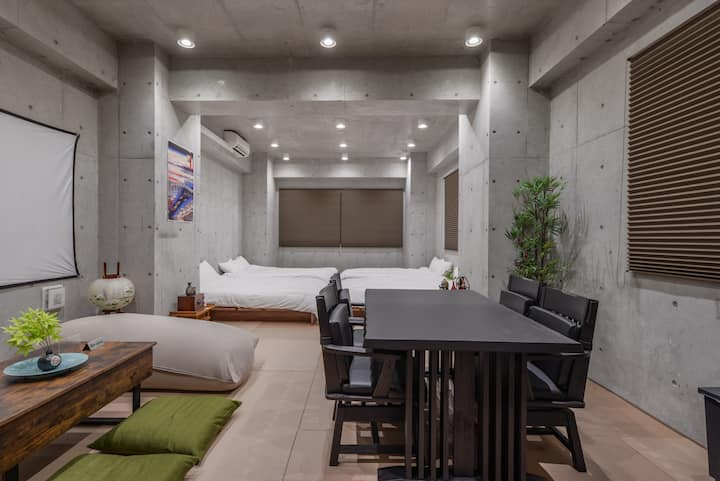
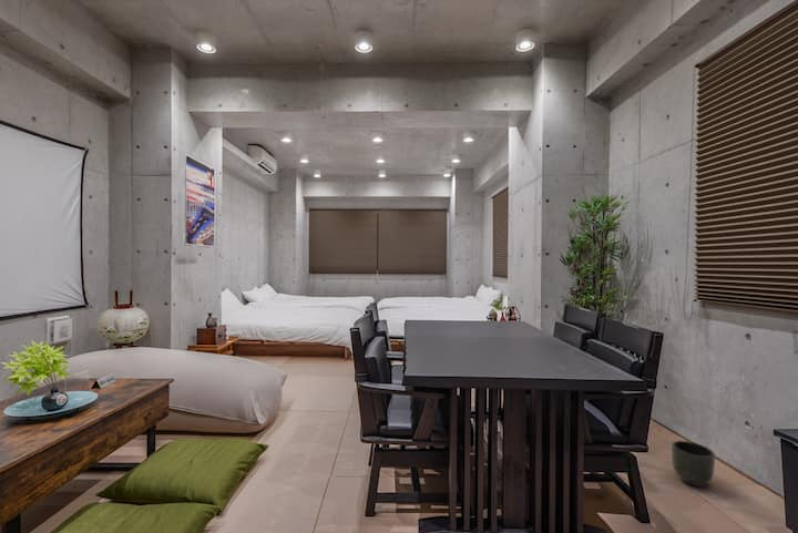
+ planter [671,440,716,488]
